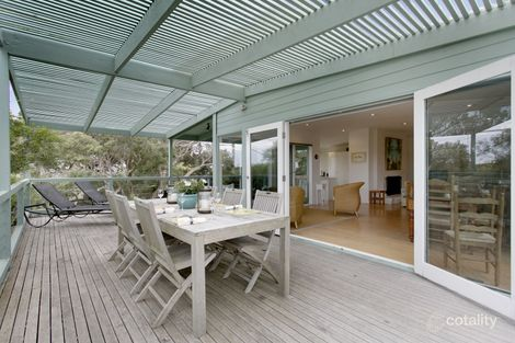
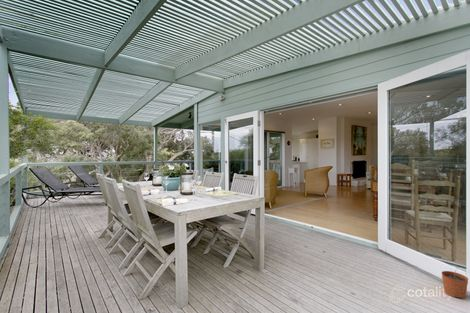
+ plant pot [441,265,469,300]
